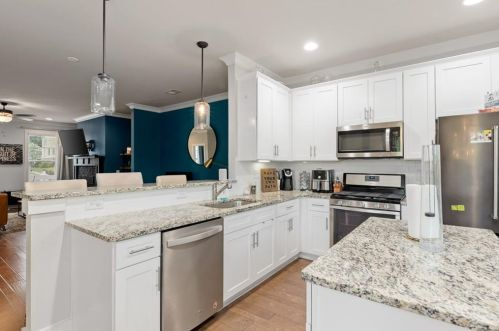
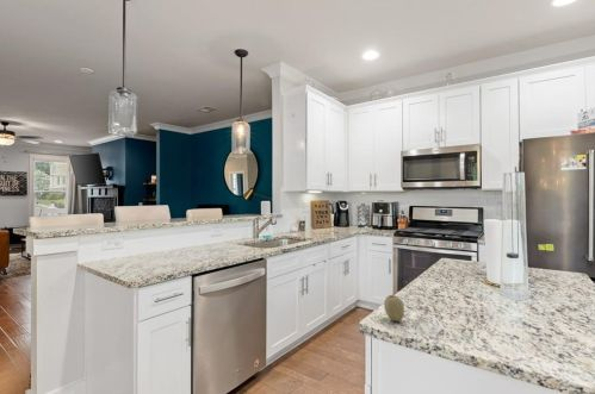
+ fruit [383,294,405,323]
